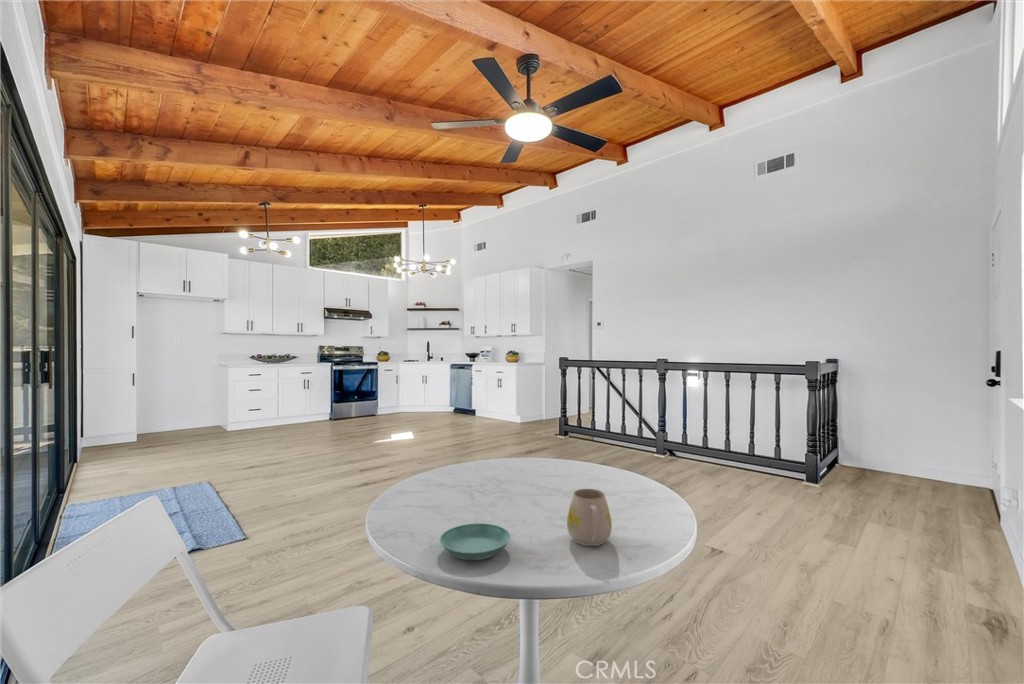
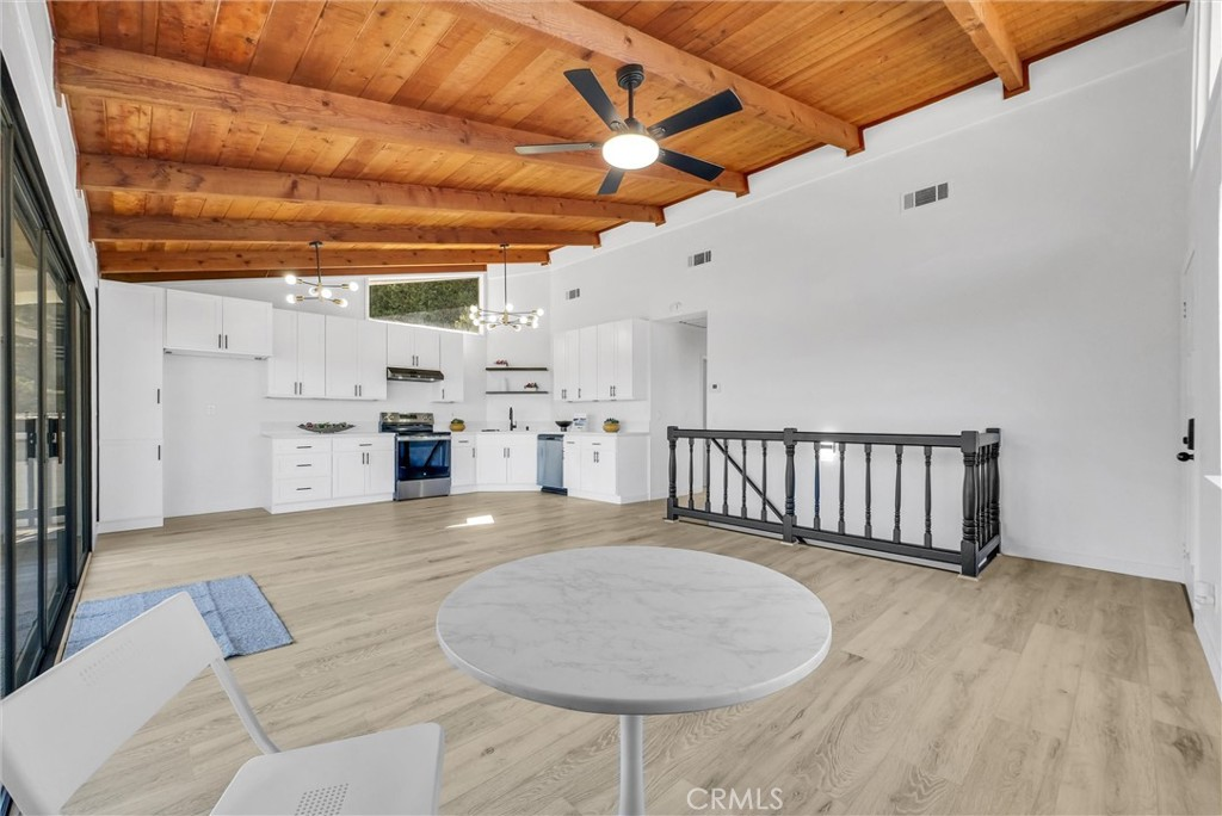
- saucer [439,522,511,561]
- mug [566,488,613,547]
